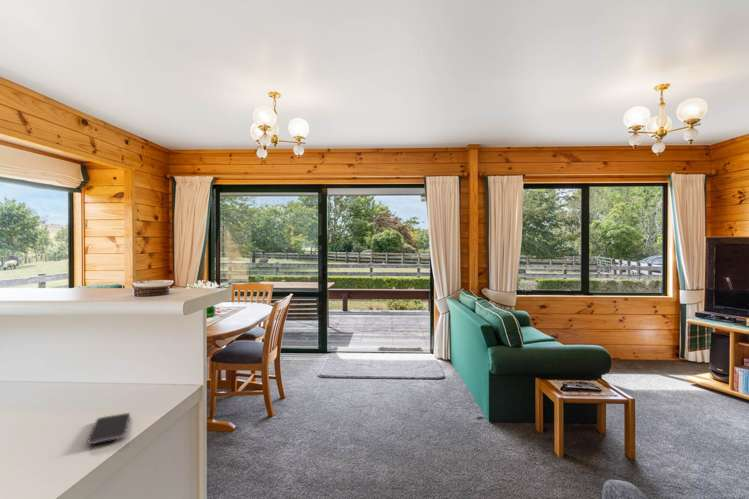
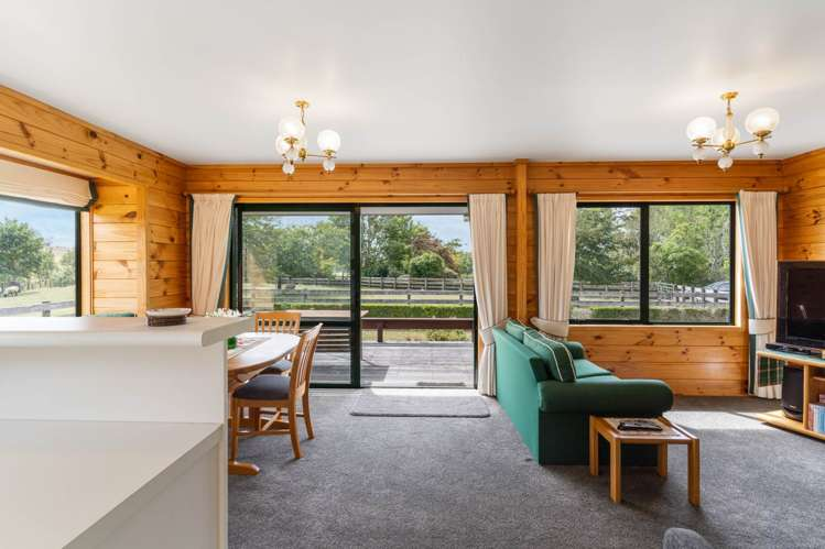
- smartphone [87,412,131,445]
